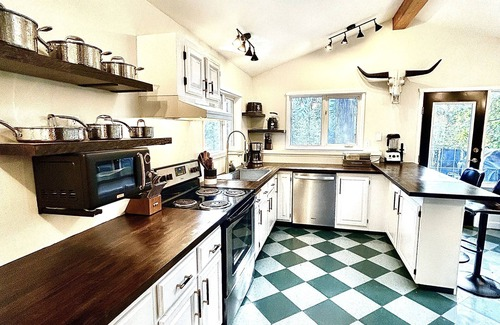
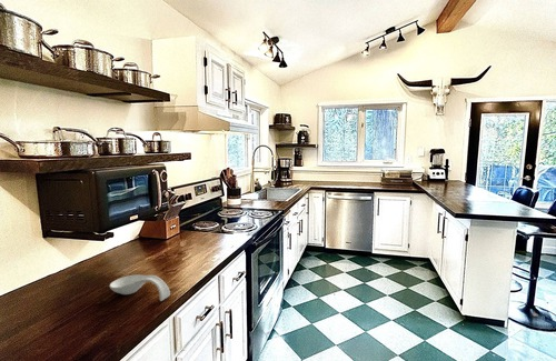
+ spoon rest [108,273,171,302]
